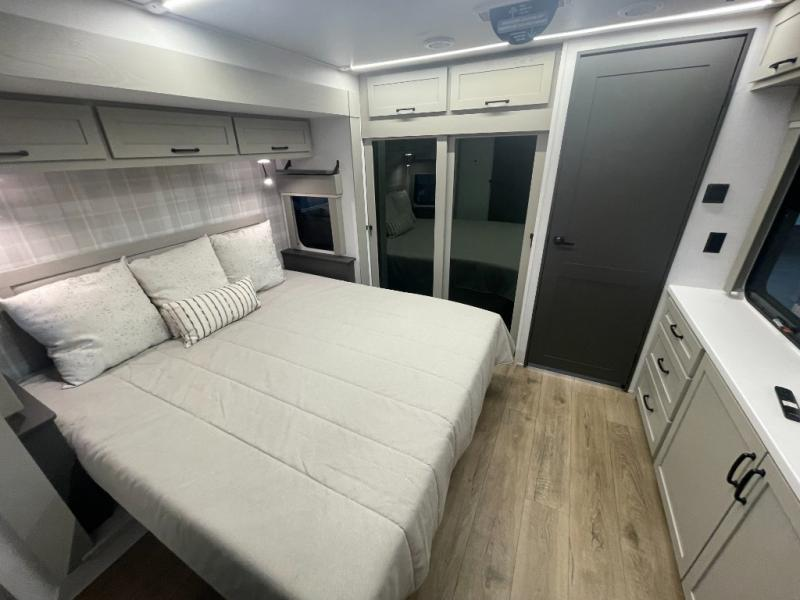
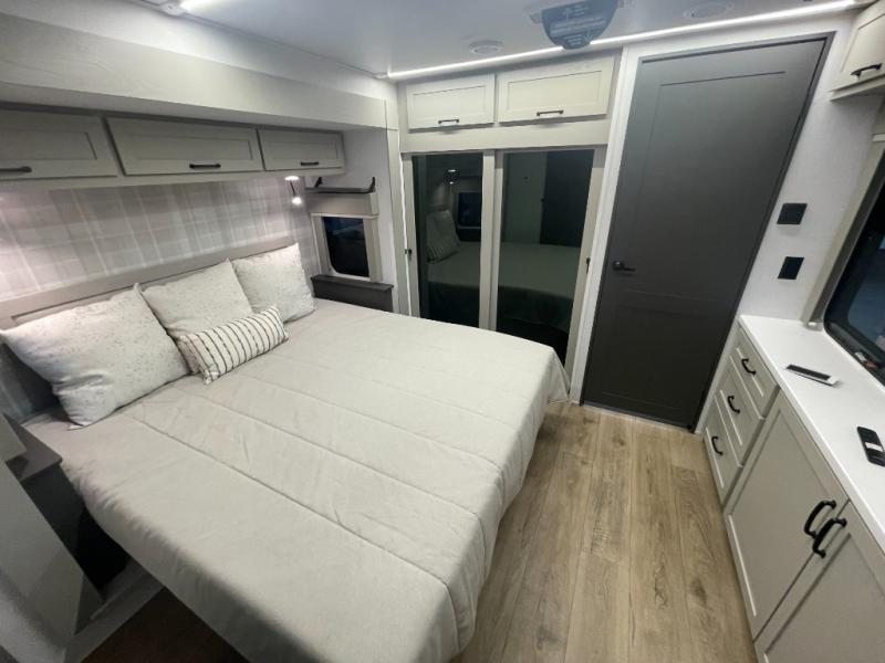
+ cell phone [779,361,840,386]
